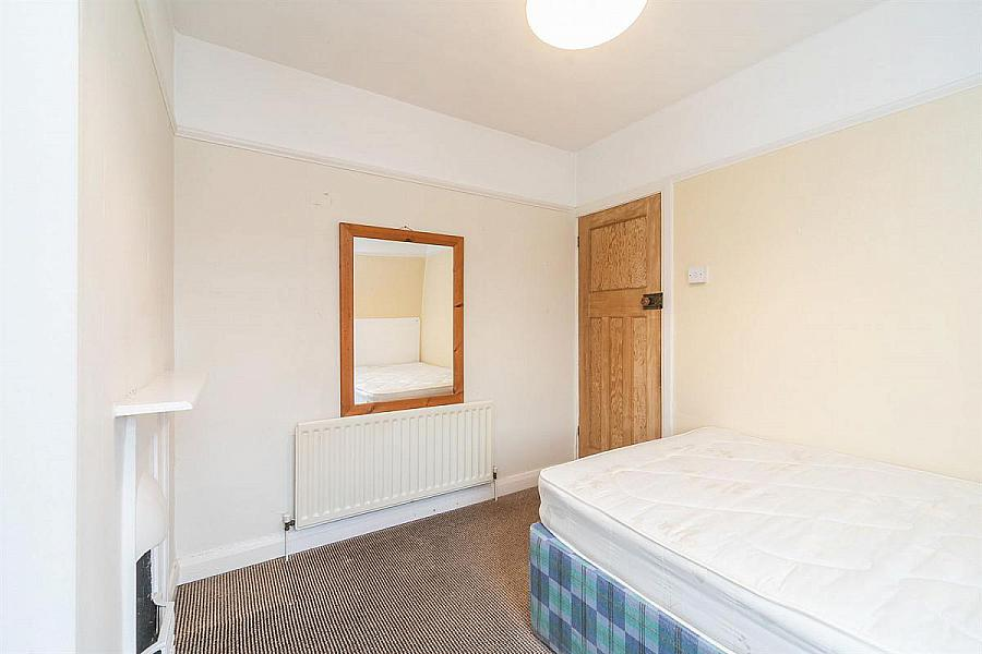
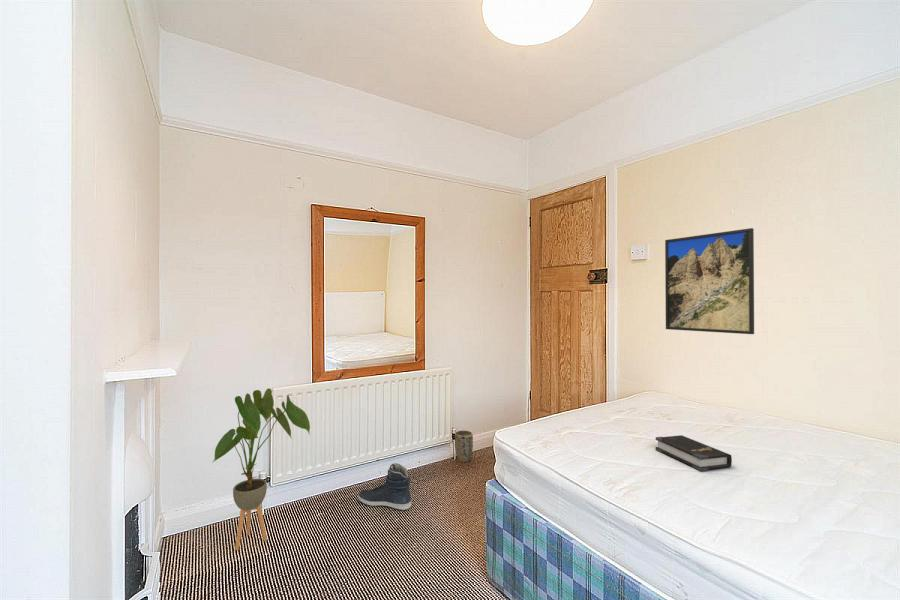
+ house plant [211,387,311,551]
+ plant pot [454,429,474,463]
+ sneaker [357,462,412,511]
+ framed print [664,227,755,335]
+ hardback book [654,434,733,472]
